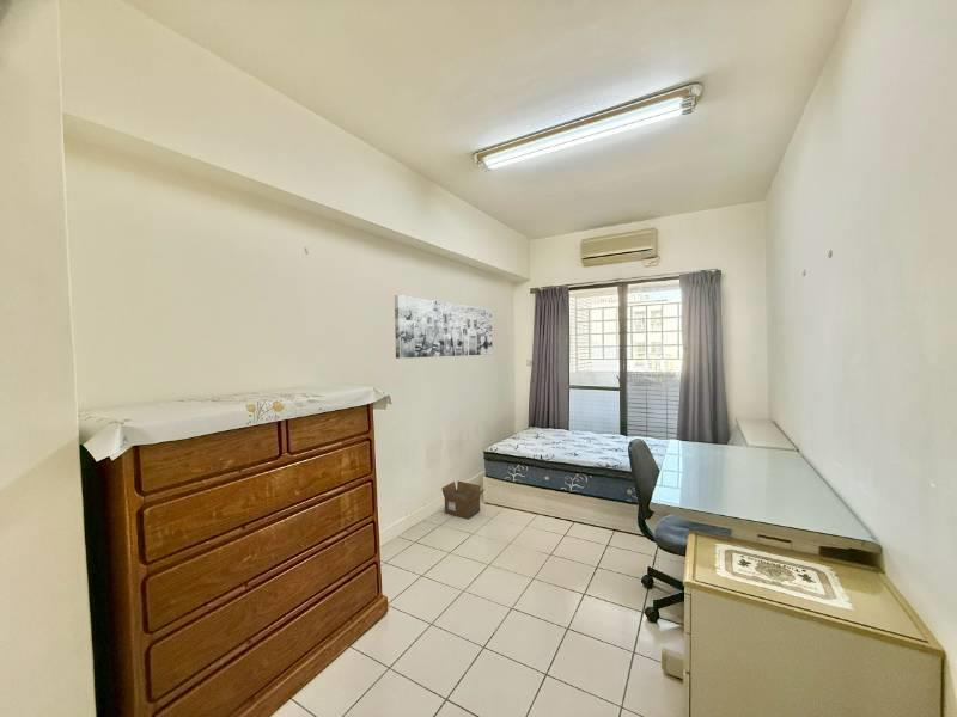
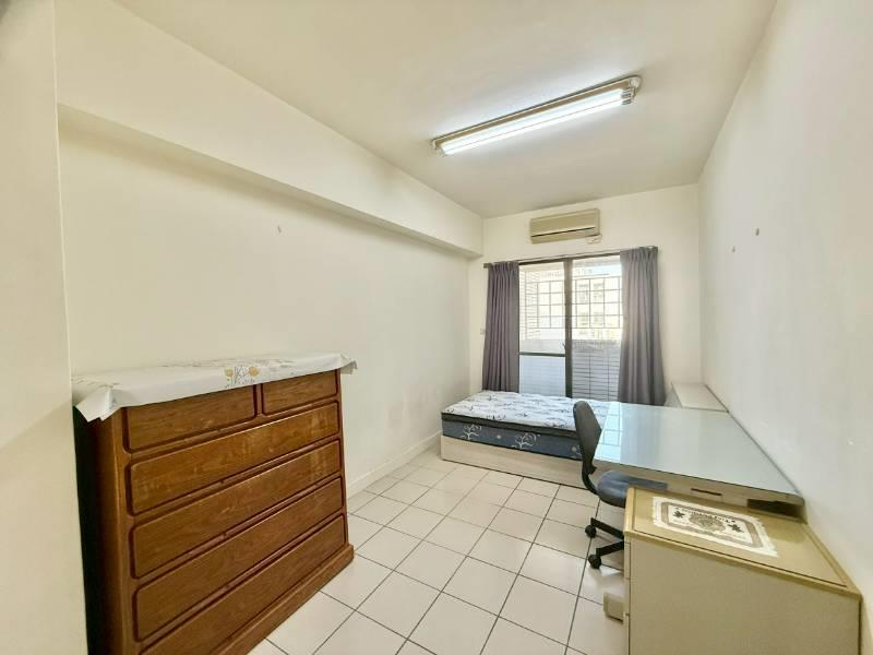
- wall art [394,294,494,360]
- cardboard box [440,480,486,520]
